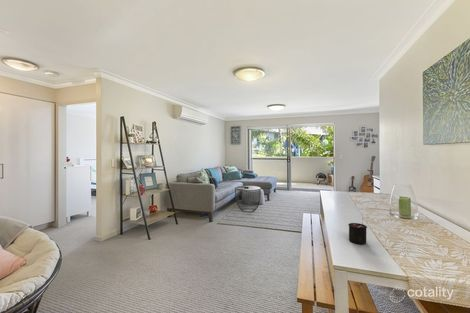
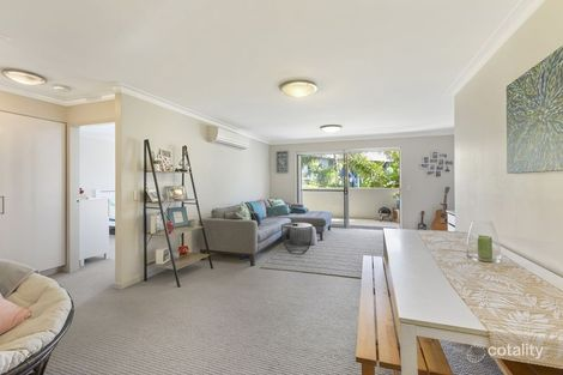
- candle [347,217,368,245]
